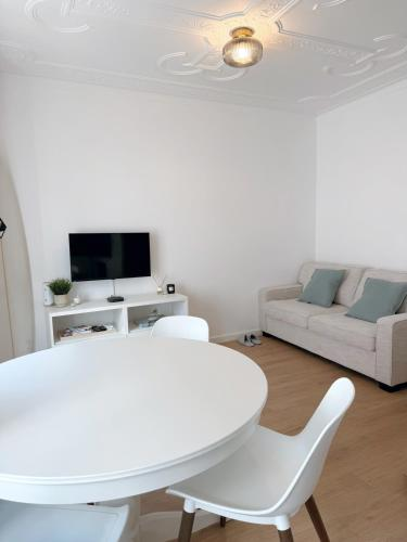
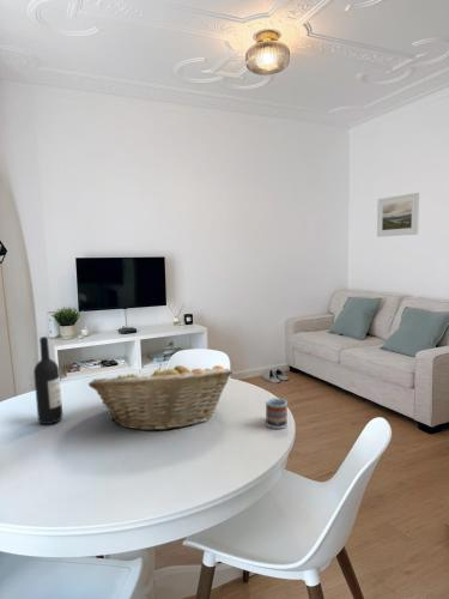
+ cup [265,397,289,430]
+ wine bottle [32,335,63,425]
+ fruit basket [87,361,233,431]
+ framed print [376,192,420,238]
